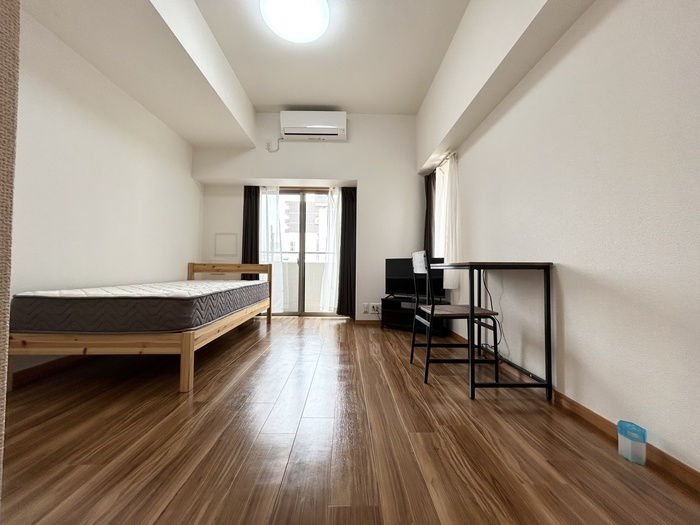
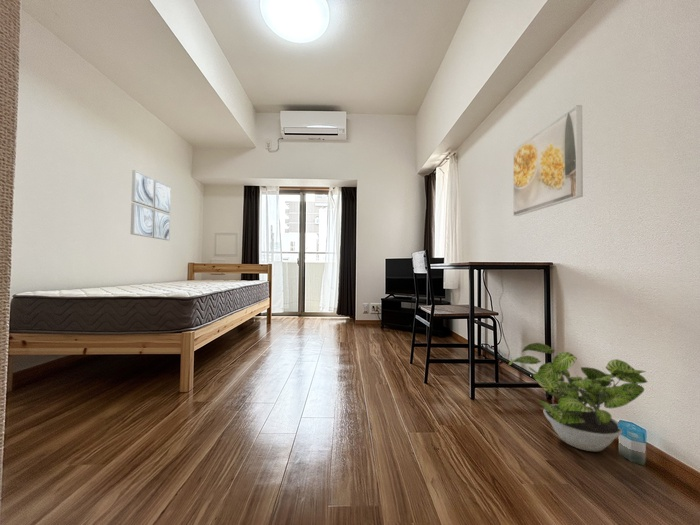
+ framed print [512,104,584,217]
+ wall art [130,169,172,241]
+ potted plant [507,342,648,452]
